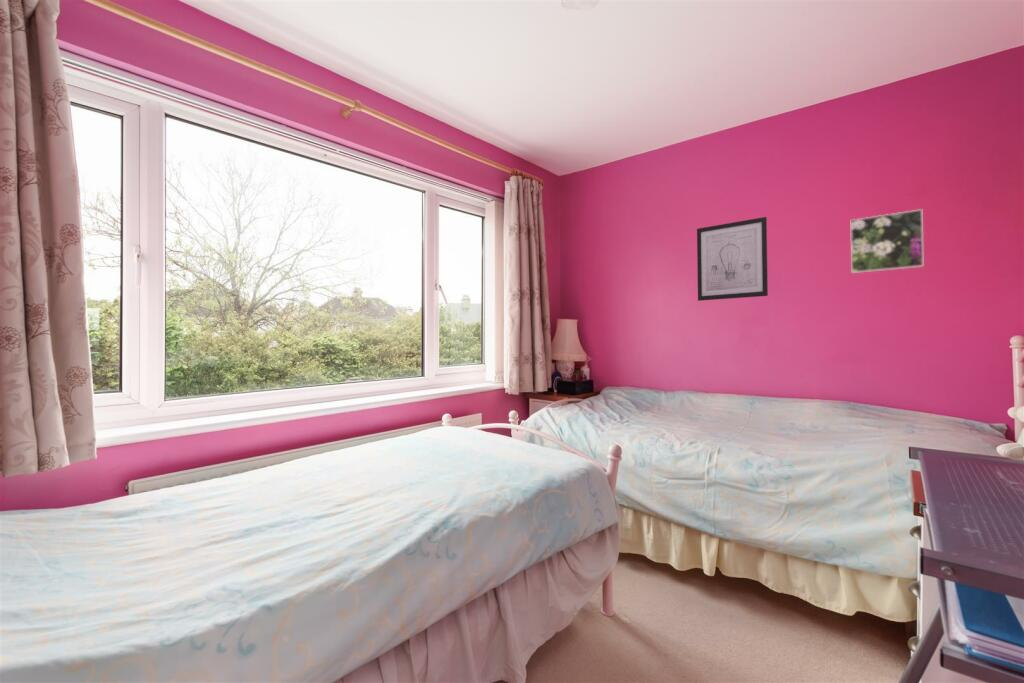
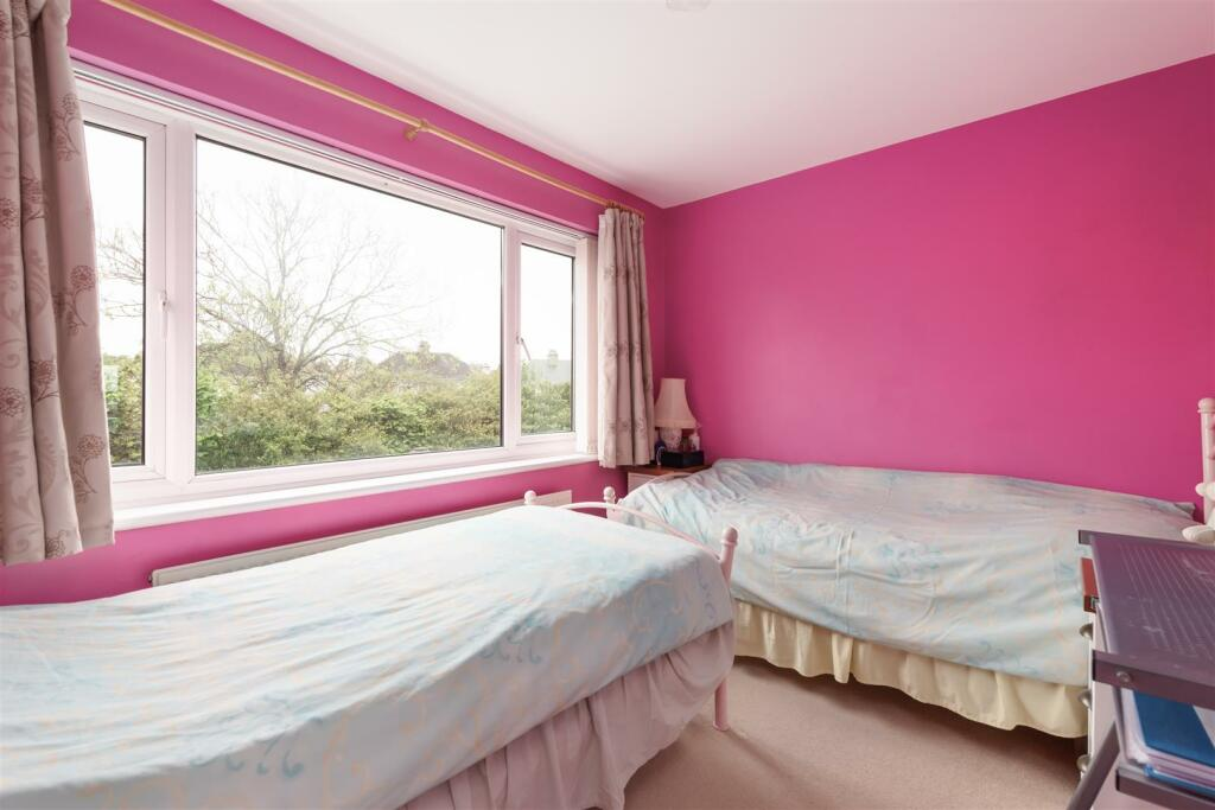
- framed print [850,208,924,274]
- wall art [696,216,769,302]
